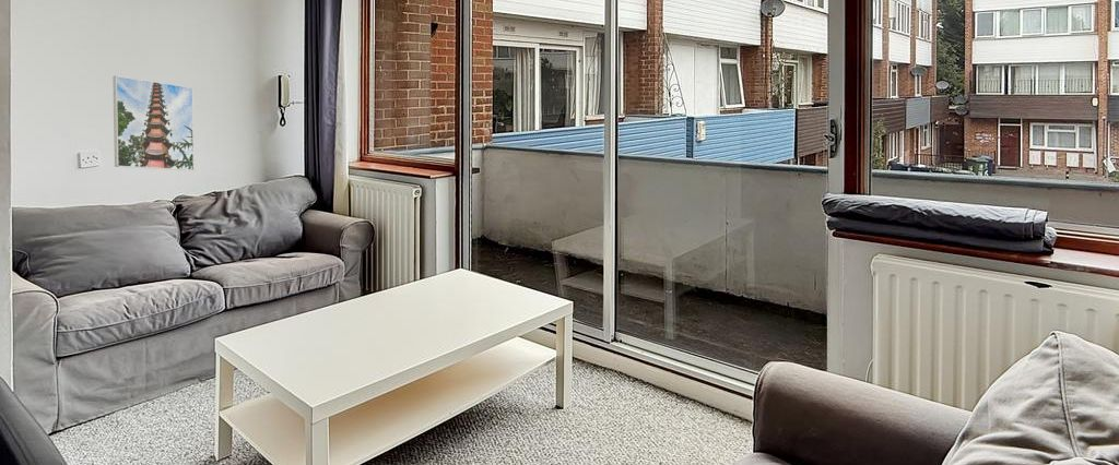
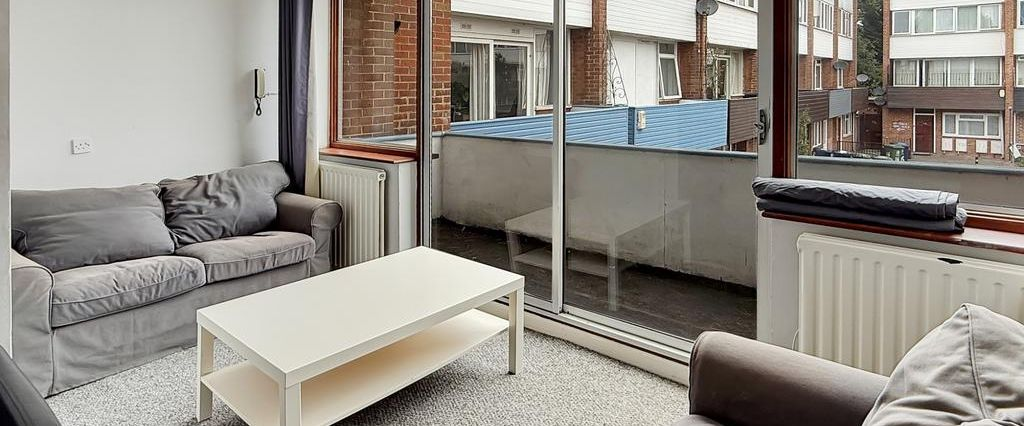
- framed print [113,75,196,171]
